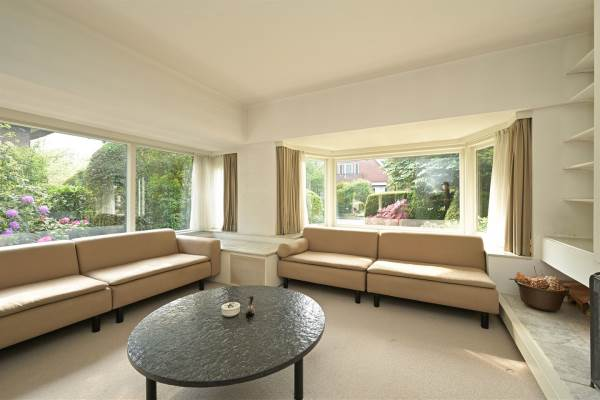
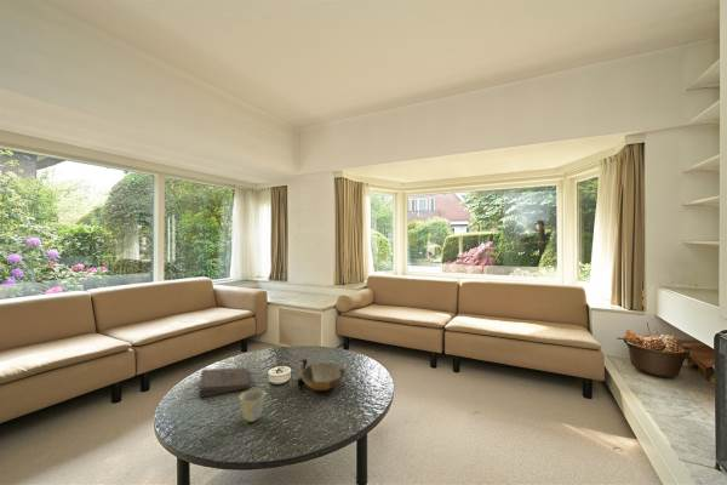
+ pizza box [198,366,251,399]
+ cup [237,388,267,423]
+ bowl [299,363,347,392]
